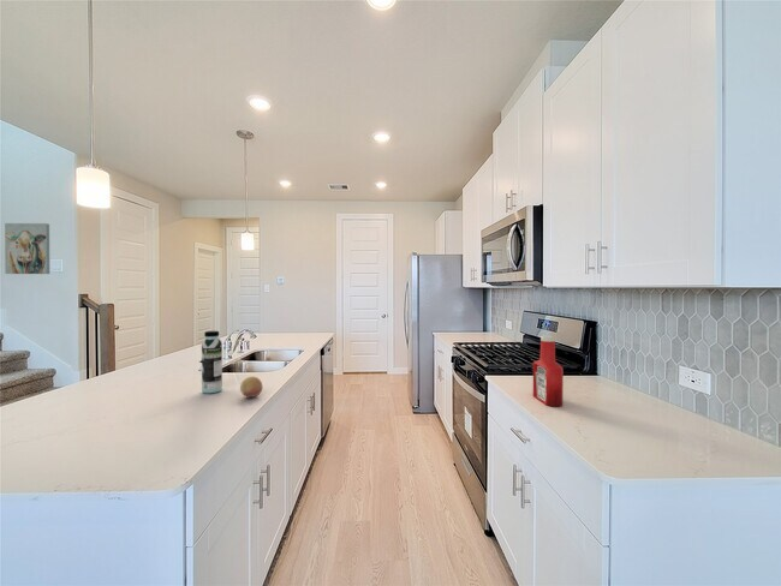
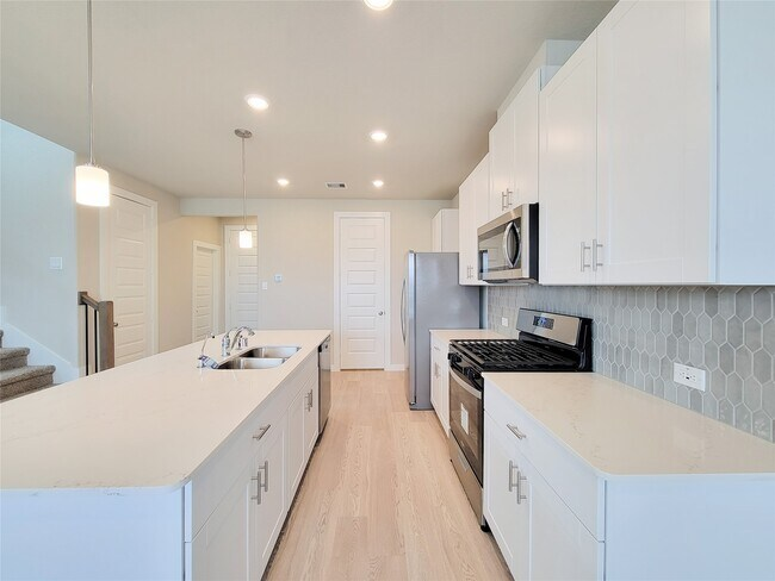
- soap bottle [532,335,565,407]
- fruit [239,376,263,399]
- water bottle [201,330,223,395]
- wall art [4,222,50,275]
